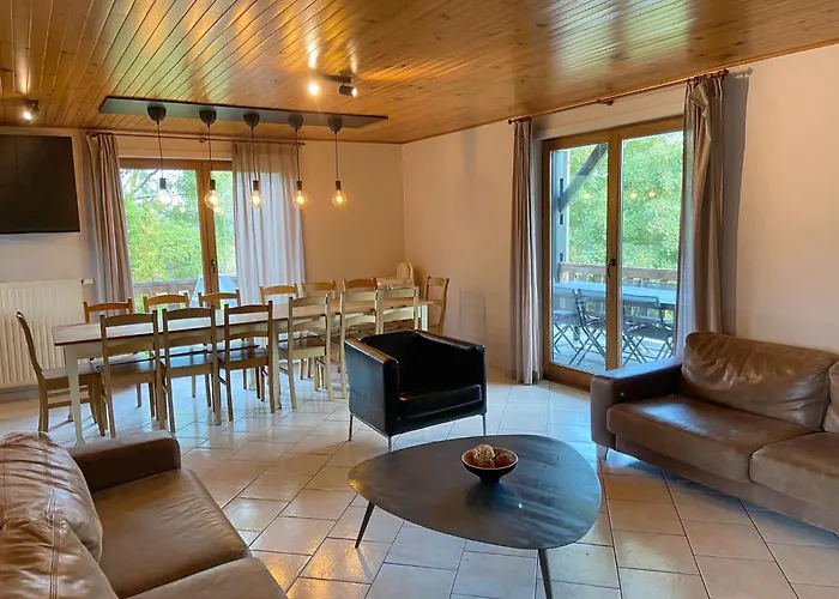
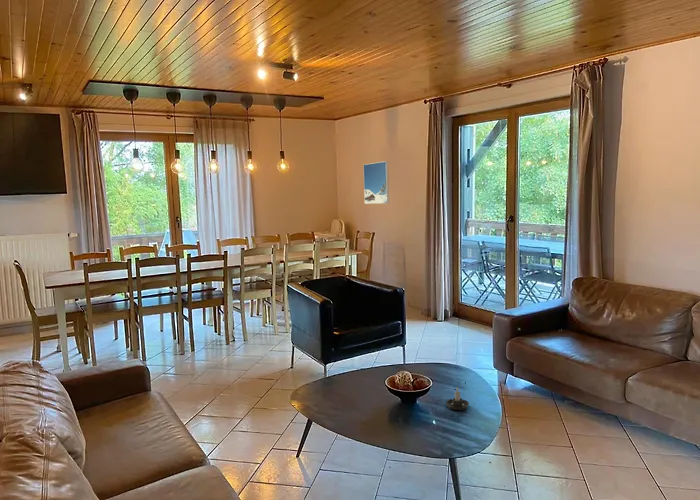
+ candle [445,386,470,411]
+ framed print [362,160,390,205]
